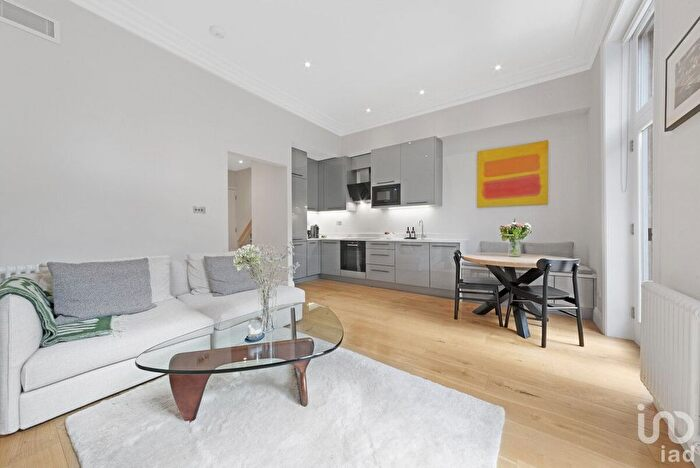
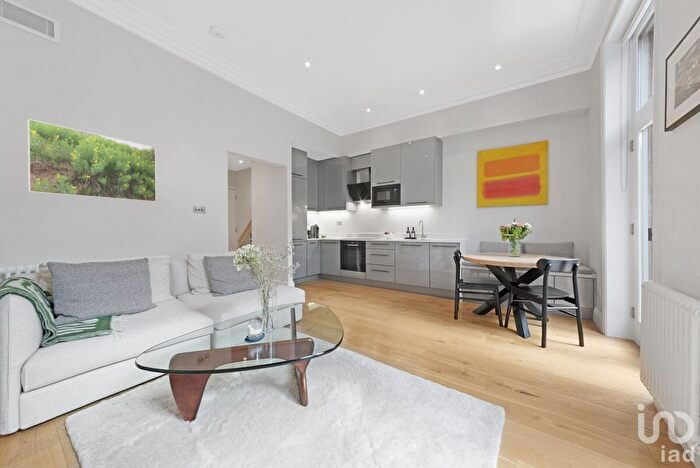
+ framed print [27,118,157,203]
